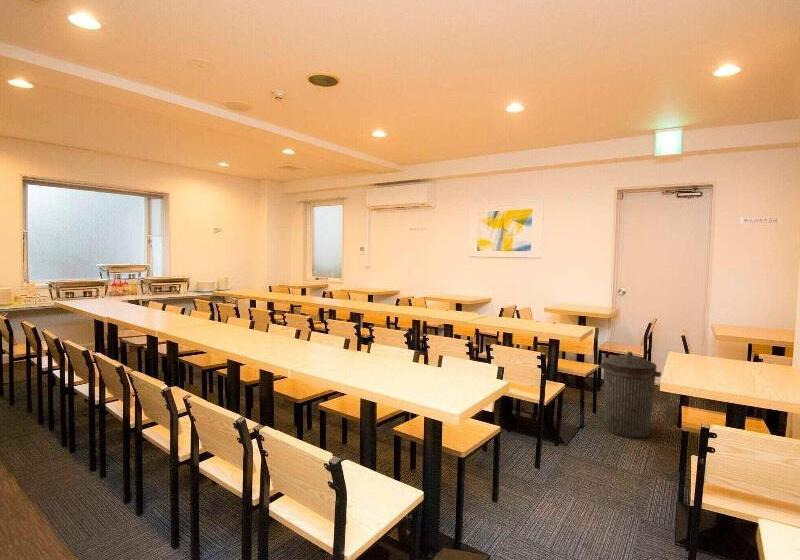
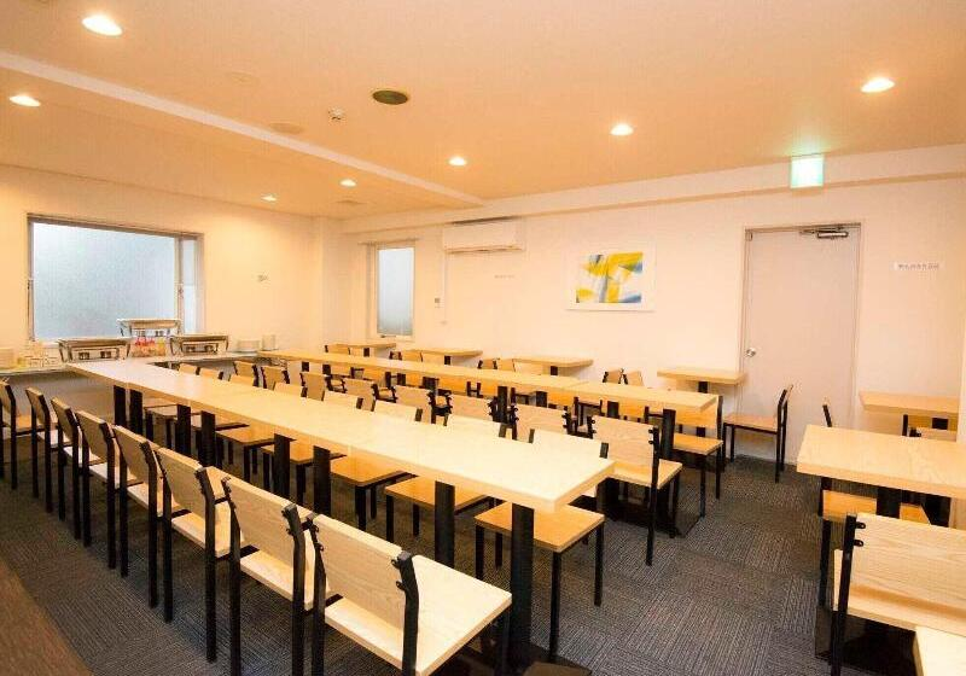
- trash can [598,351,662,439]
